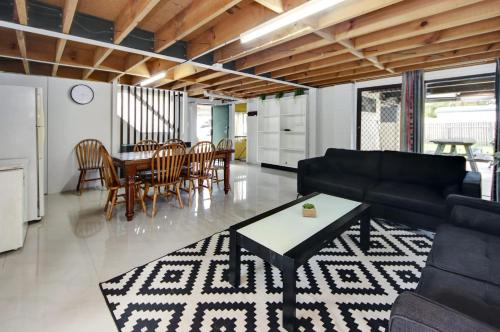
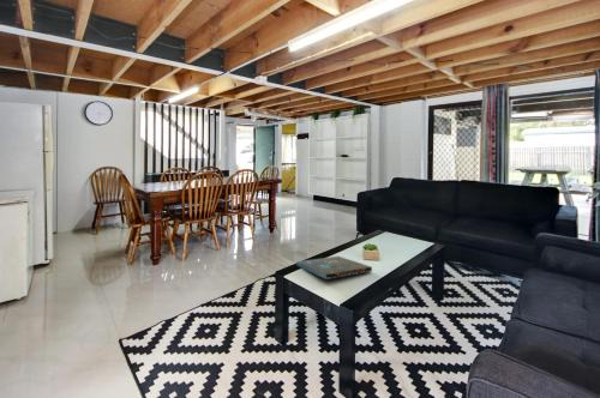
+ board game [295,255,373,281]
